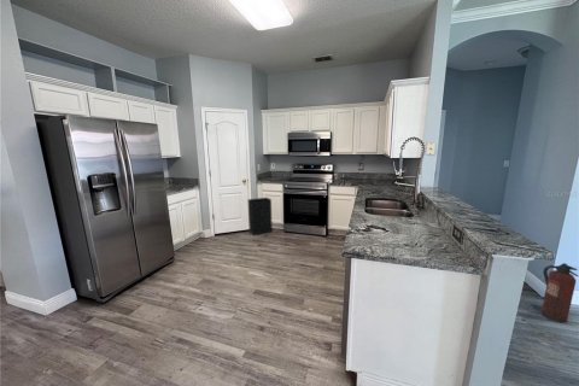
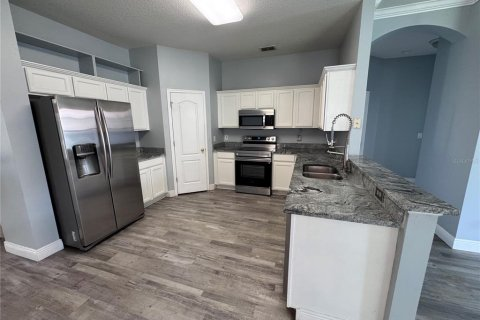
- trash bin [246,197,274,238]
- fire extinguisher [540,262,579,323]
